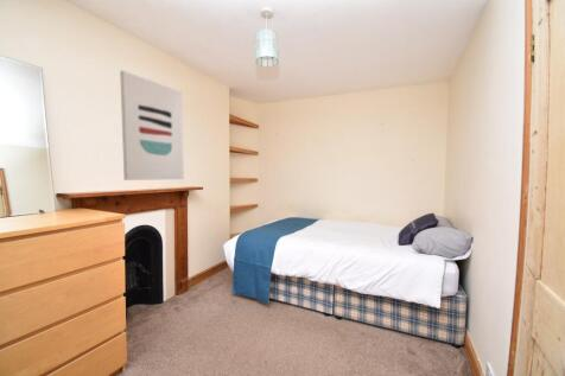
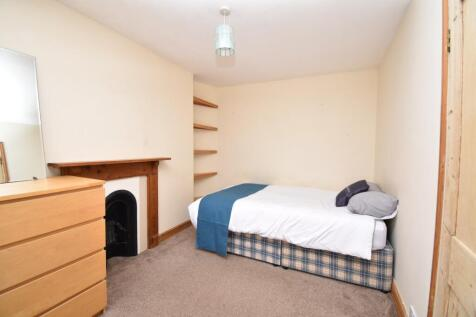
- wall art [119,69,185,181]
